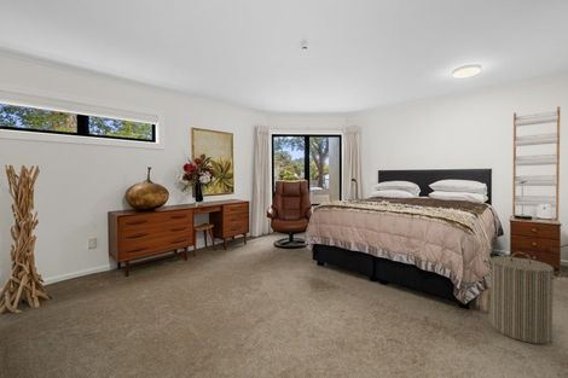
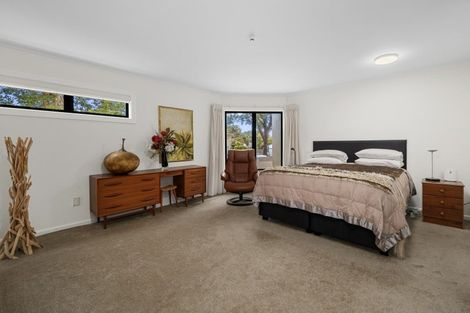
- shelf [511,105,561,221]
- laundry hamper [482,251,563,345]
